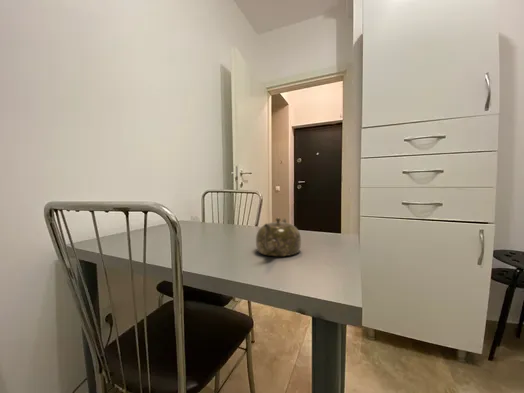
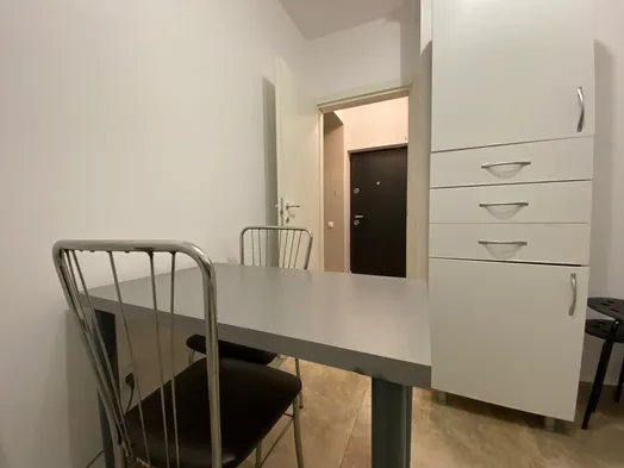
- teapot [255,217,302,257]
